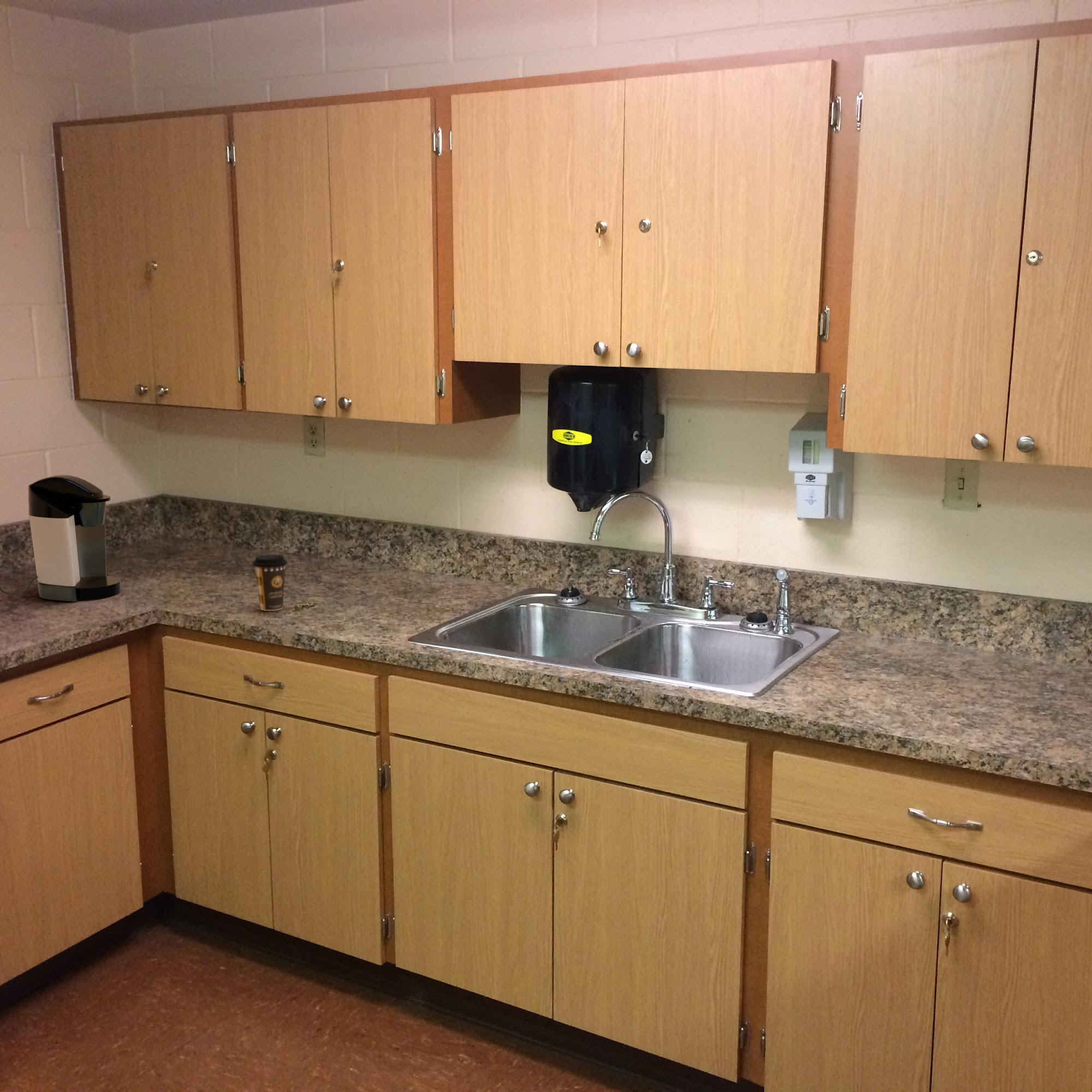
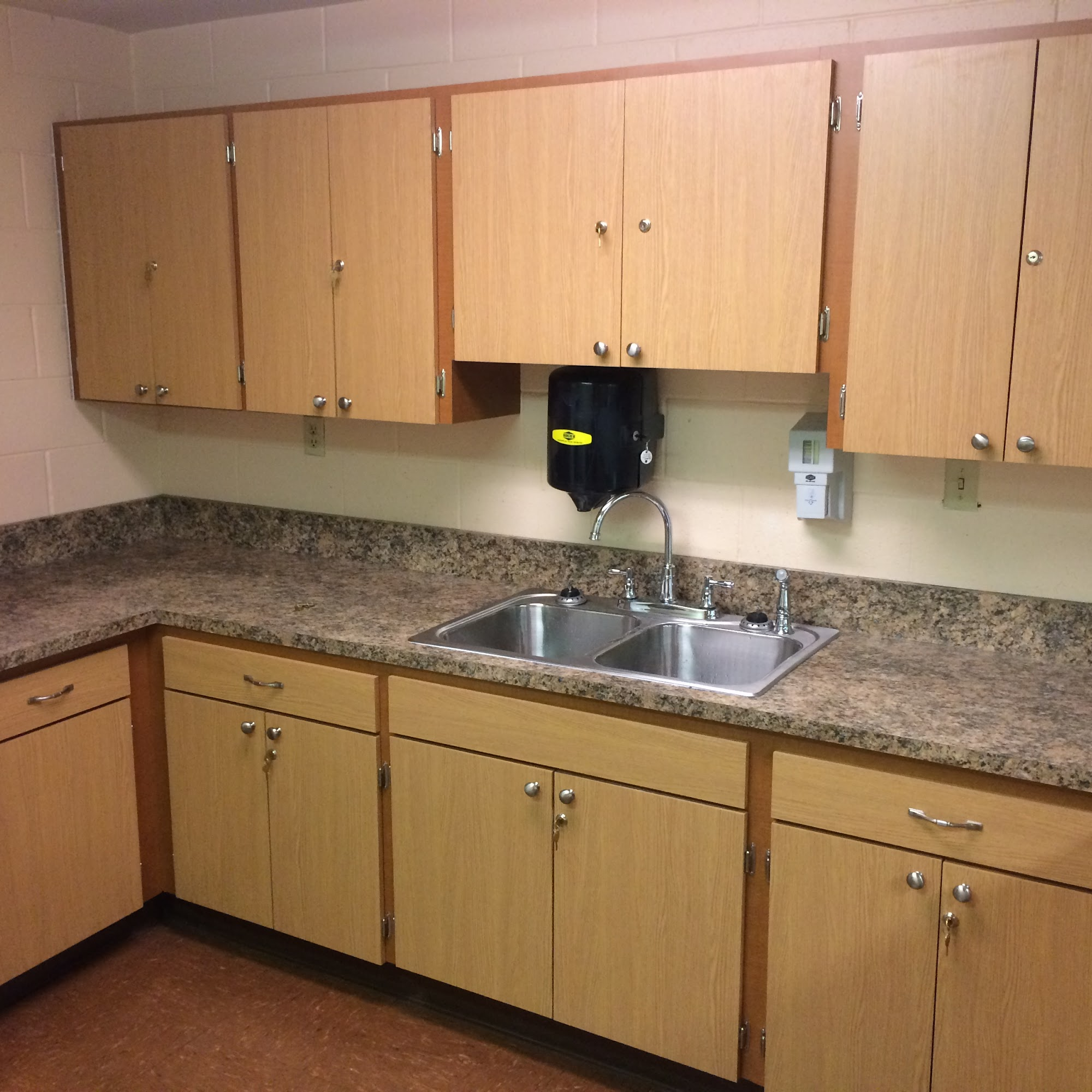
- coffee maker [0,474,122,602]
- coffee cup [252,554,288,612]
